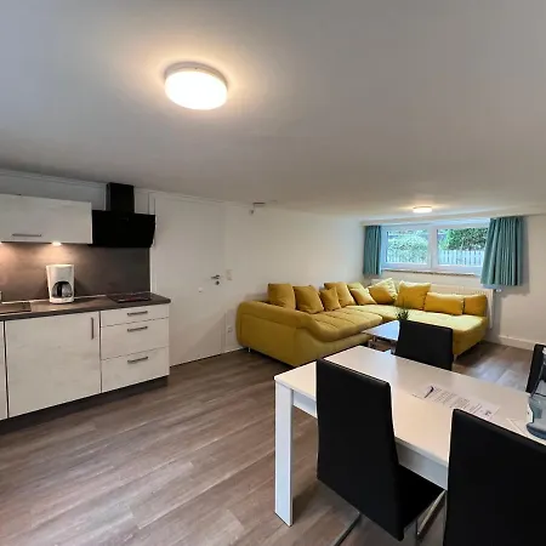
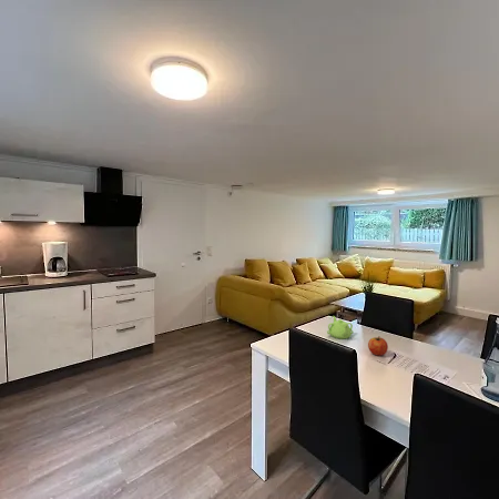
+ fruit [367,335,389,357]
+ teapot [326,315,354,340]
